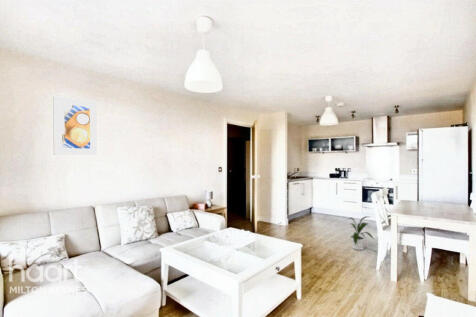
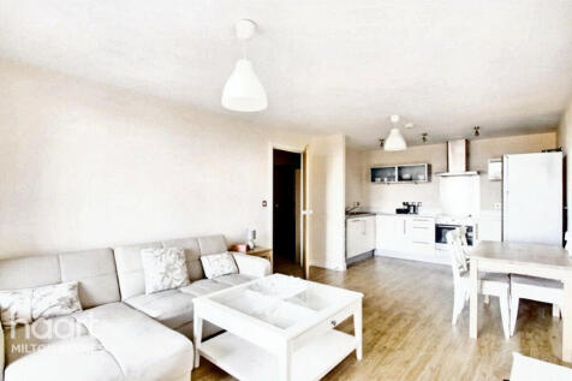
- house plant [344,215,375,251]
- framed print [52,95,98,156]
